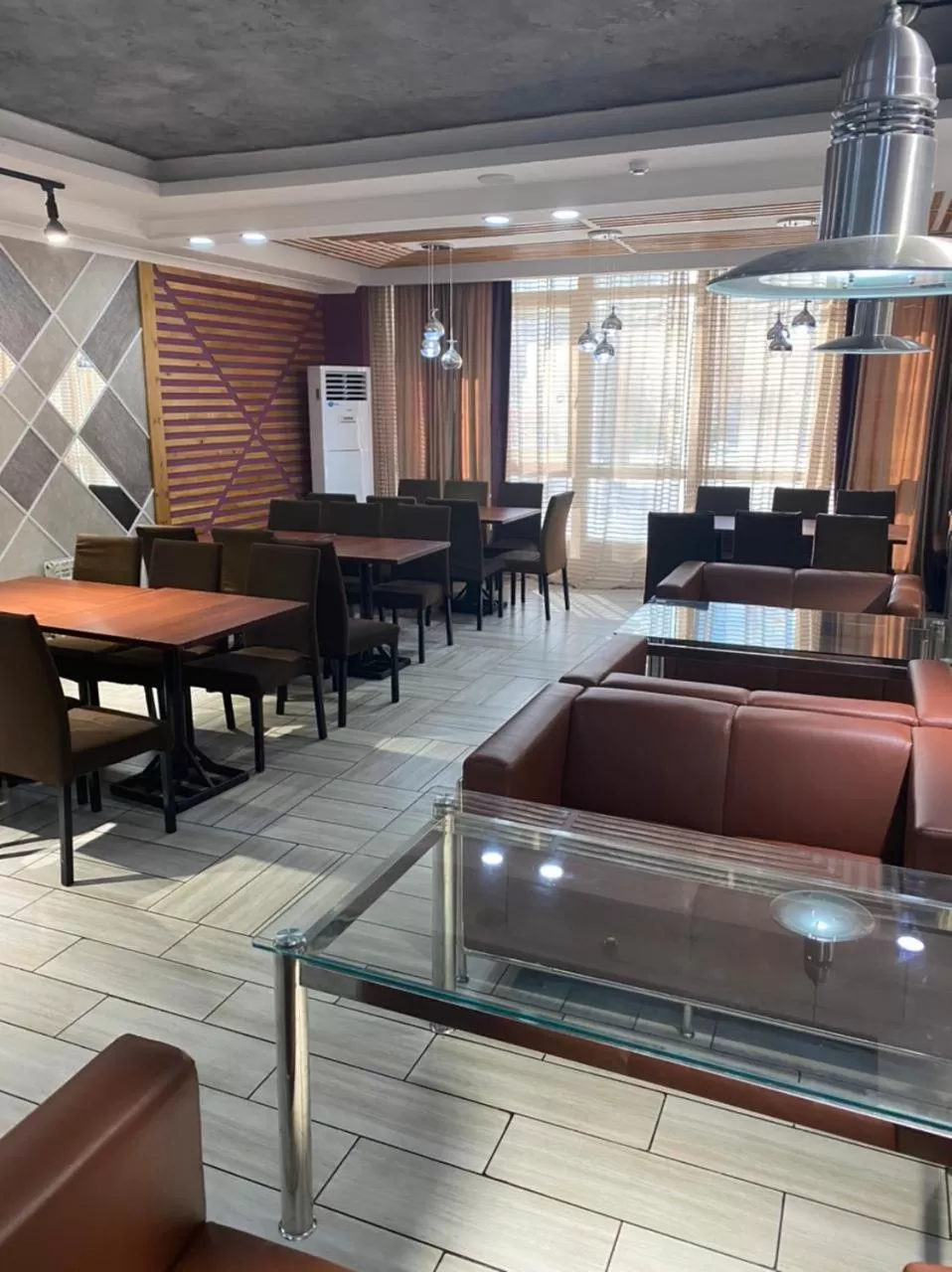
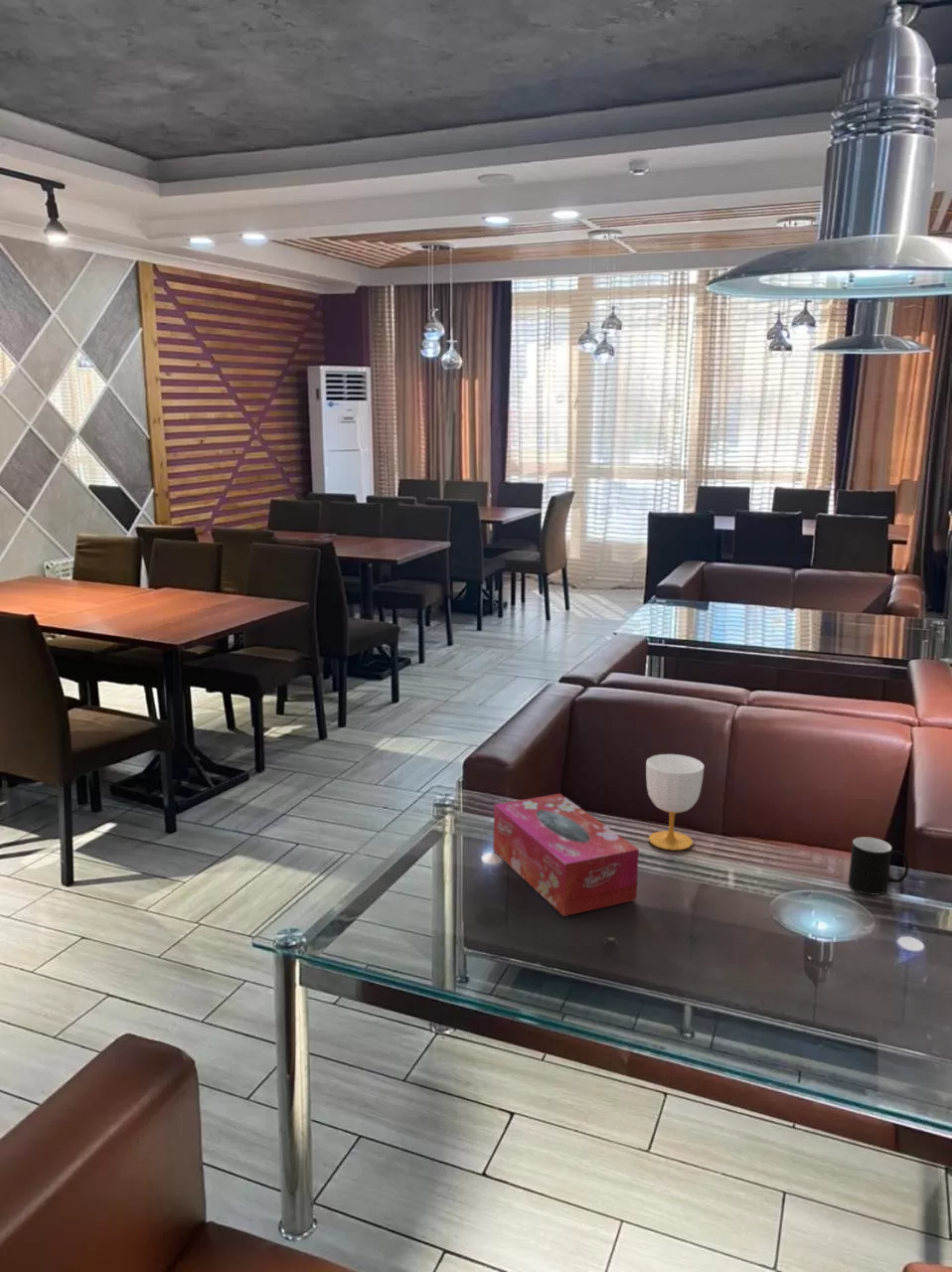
+ tissue box [492,793,640,917]
+ cup [848,836,909,896]
+ cup [645,753,706,852]
